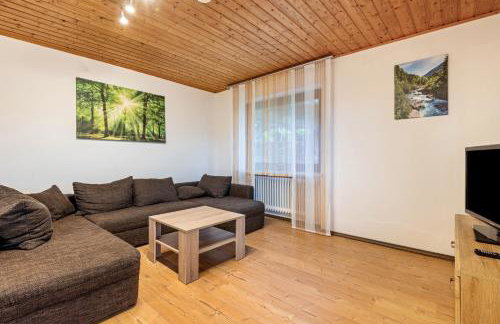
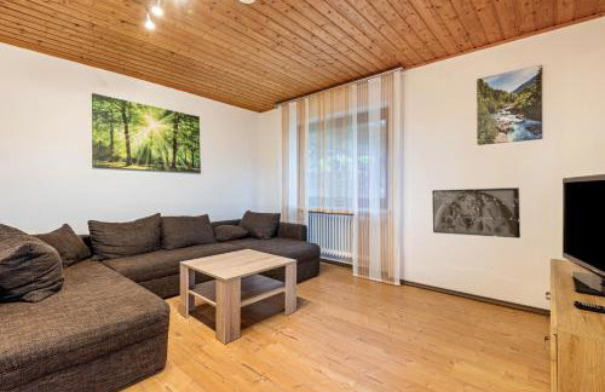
+ relief sculpture [431,186,522,240]
